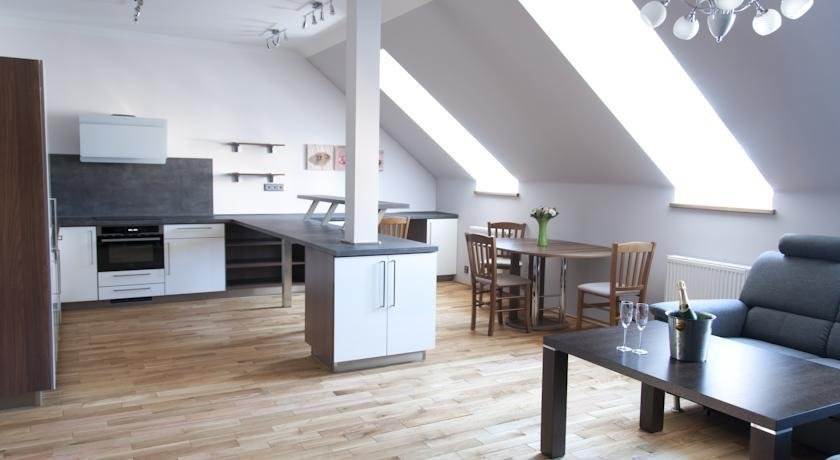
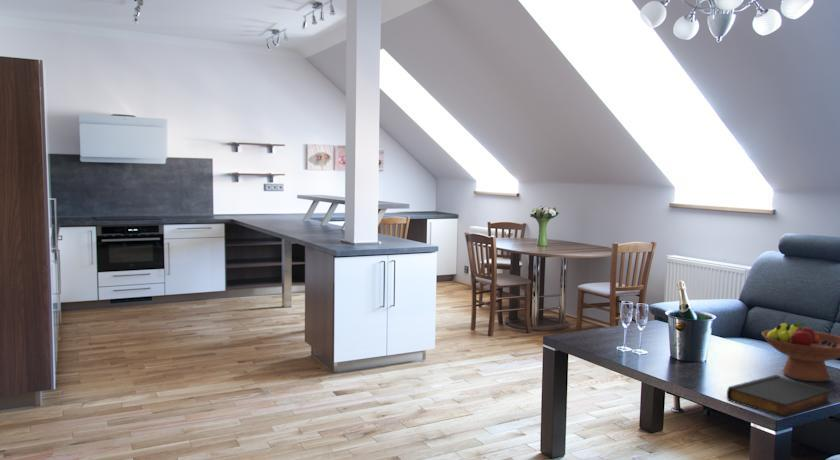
+ fruit bowl [761,321,840,383]
+ book [726,374,833,419]
